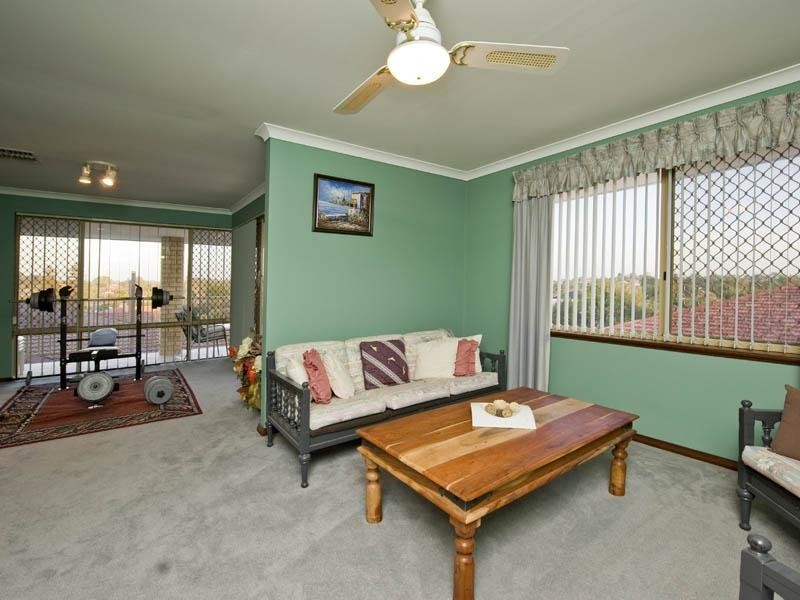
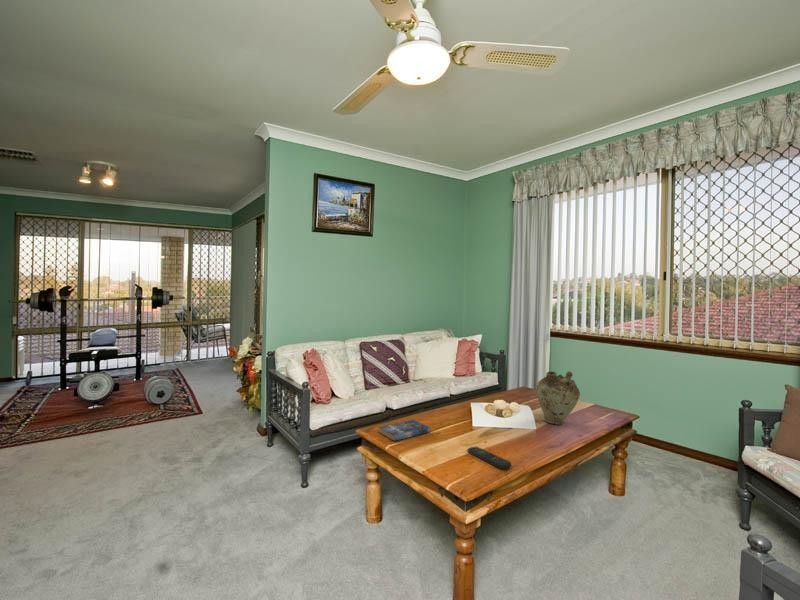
+ book [378,419,432,442]
+ remote control [467,446,512,470]
+ vase [536,370,581,426]
